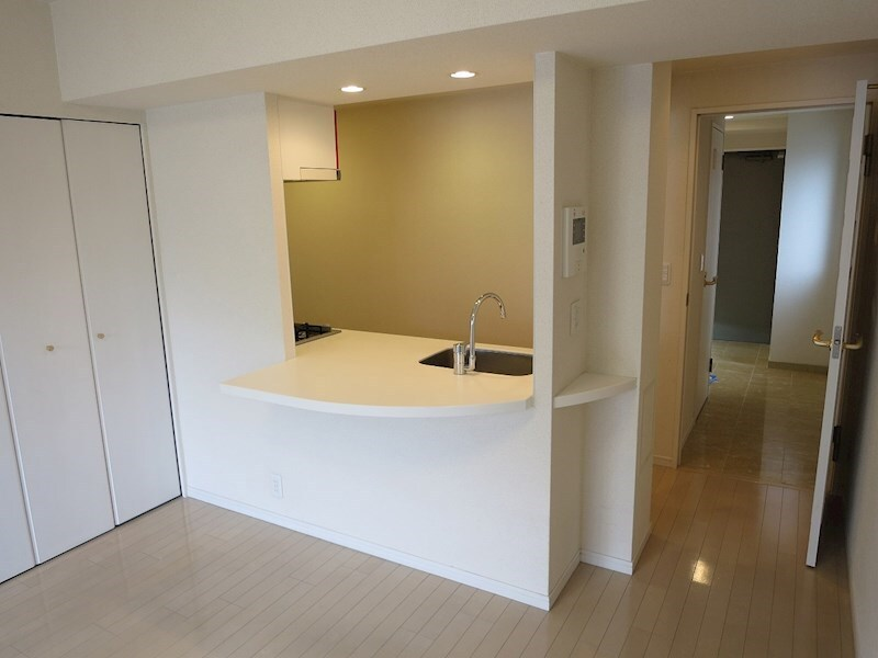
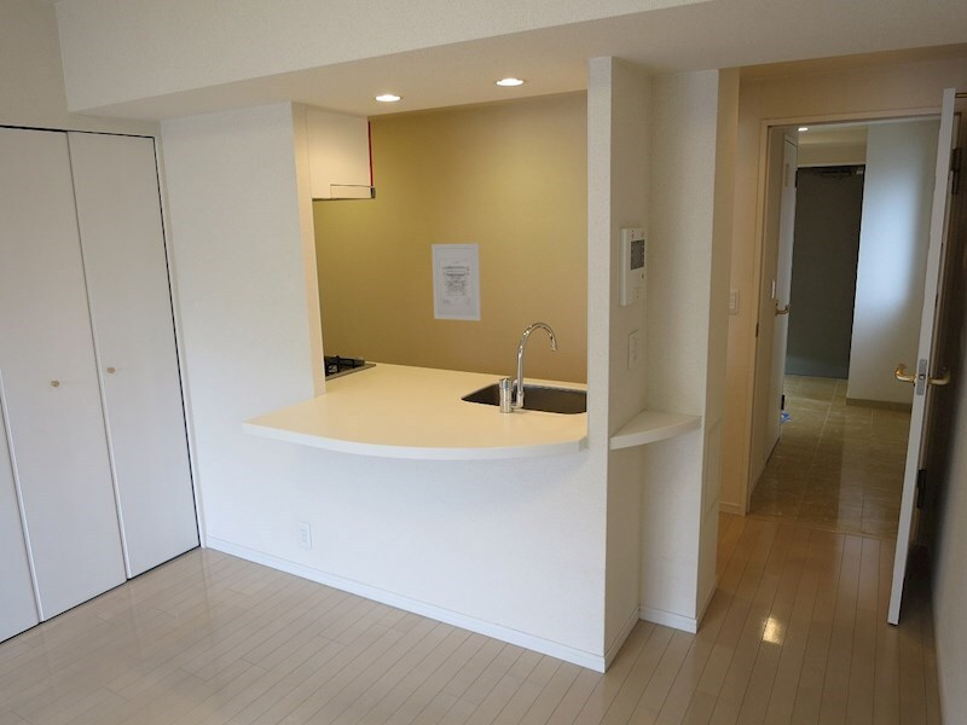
+ wall art [430,242,482,321]
